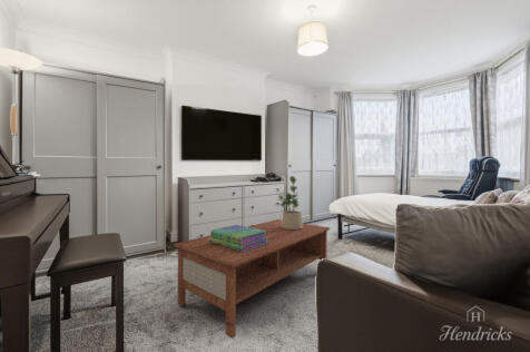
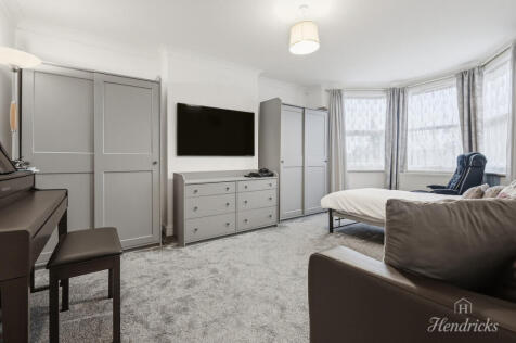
- coffee table [173,218,331,340]
- stack of books [208,224,268,252]
- potted plant [276,175,304,229]
